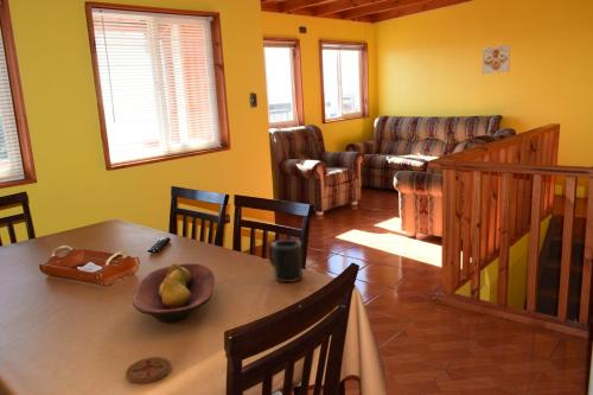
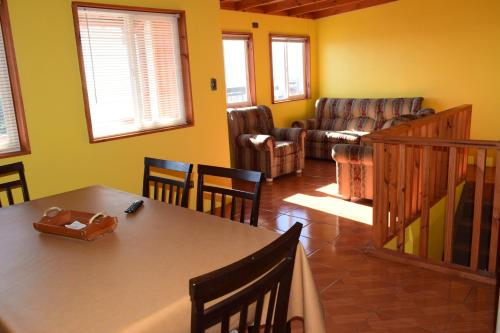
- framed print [480,44,511,75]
- fruit bowl [132,262,216,324]
- mug [267,238,304,283]
- coaster [125,356,172,384]
